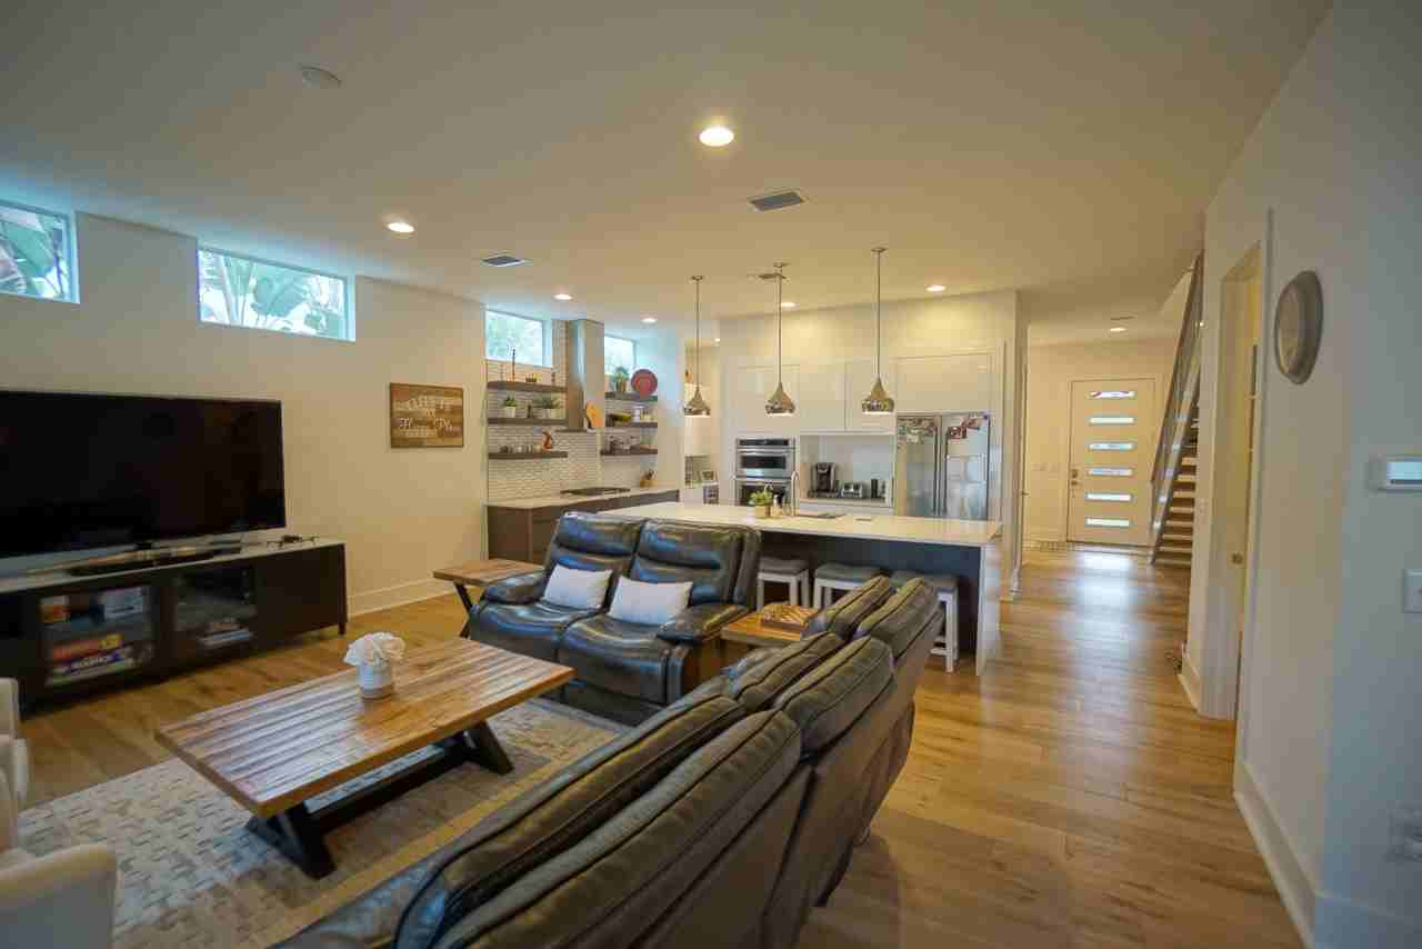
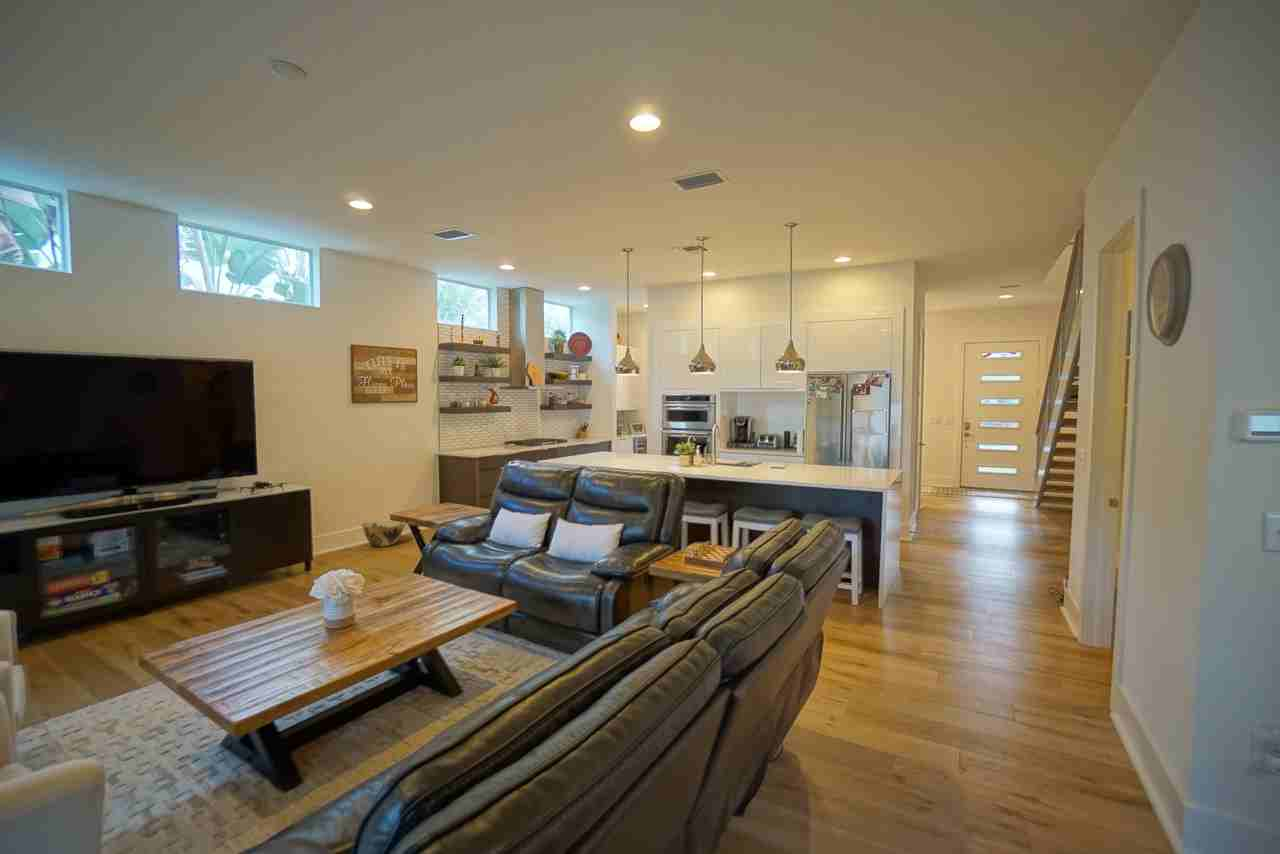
+ woven basket [361,520,406,548]
